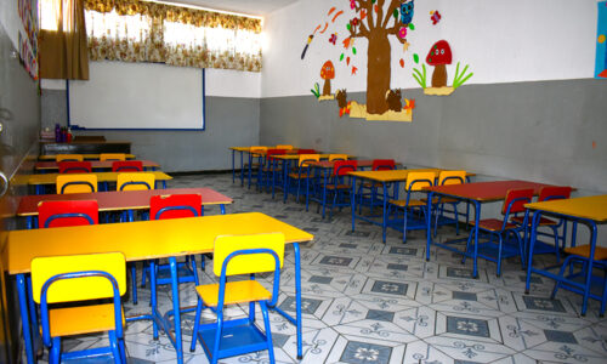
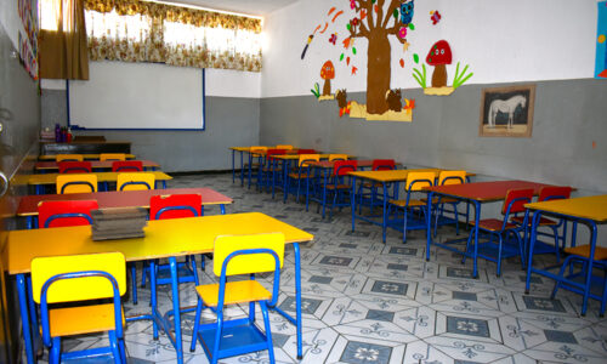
+ wall art [477,83,538,140]
+ book stack [89,205,151,241]
